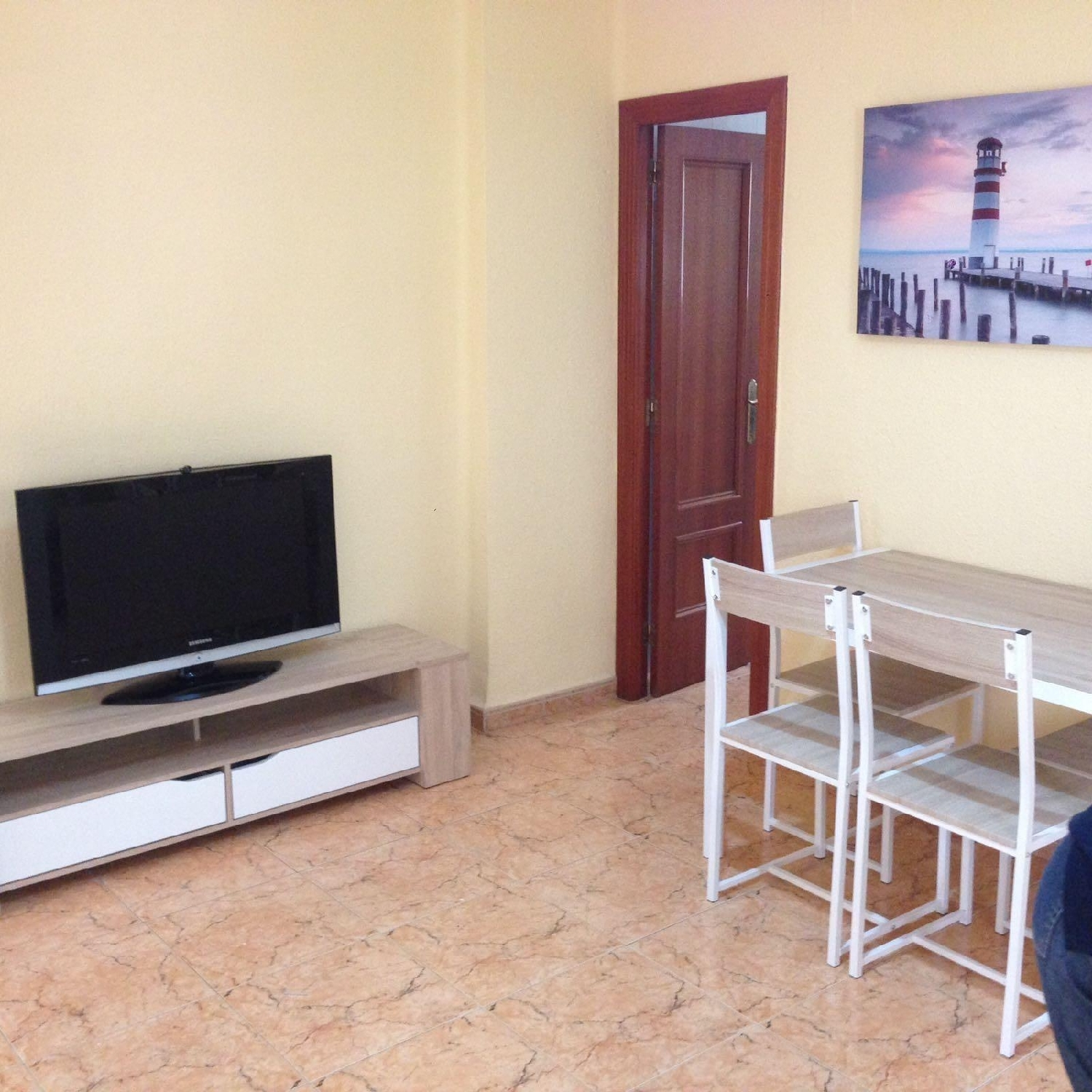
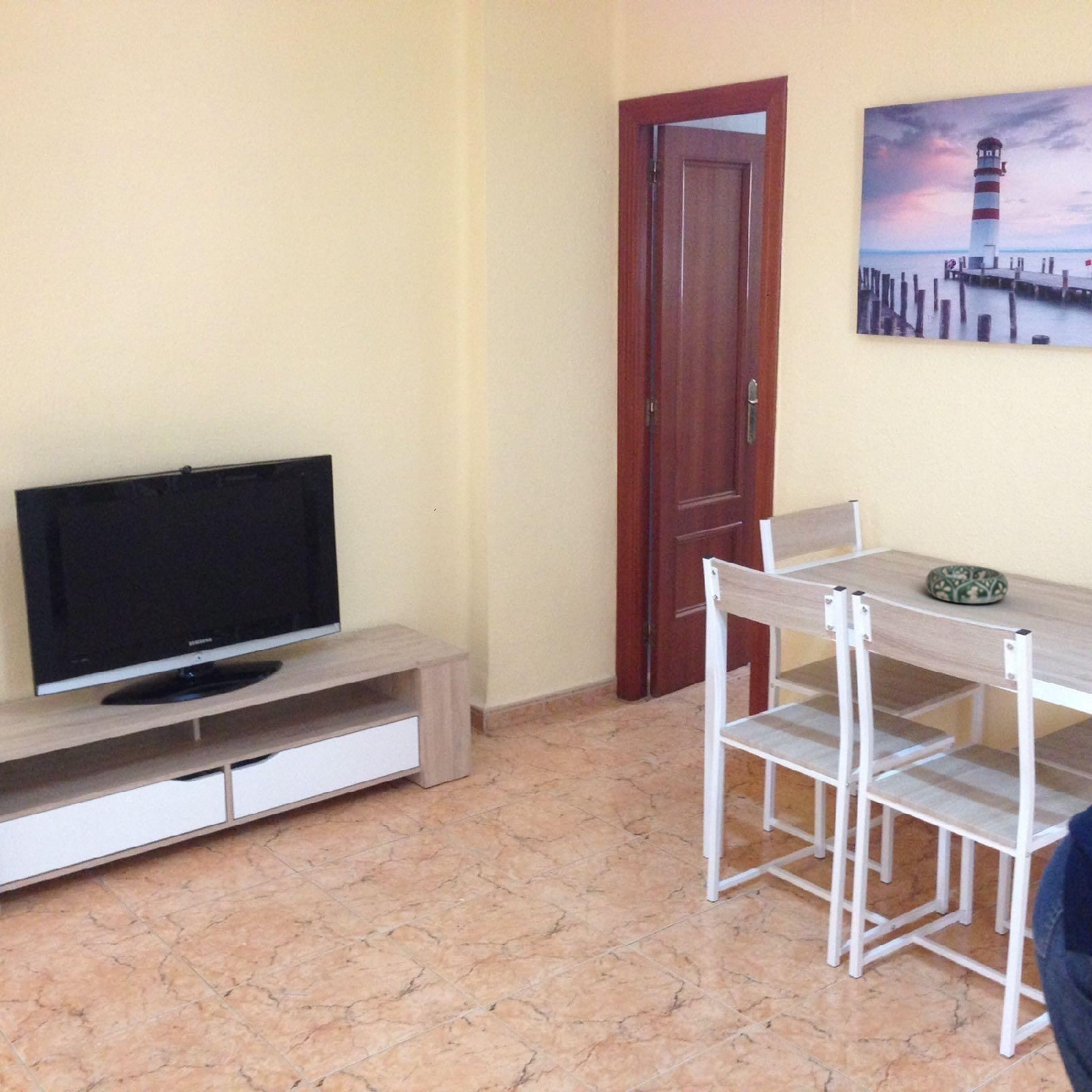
+ decorative bowl [925,564,1009,604]
